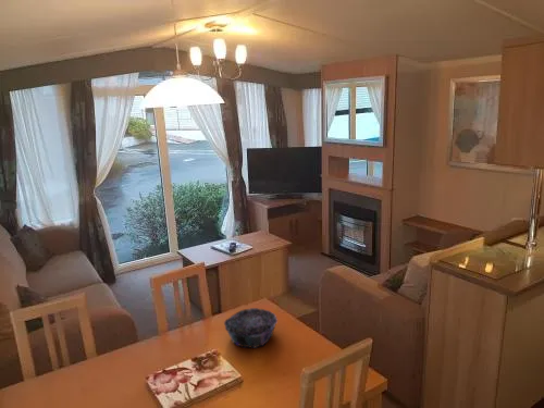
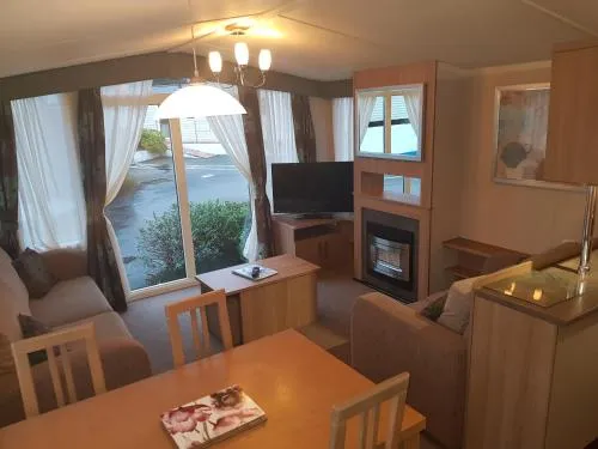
- decorative bowl [223,307,279,349]
